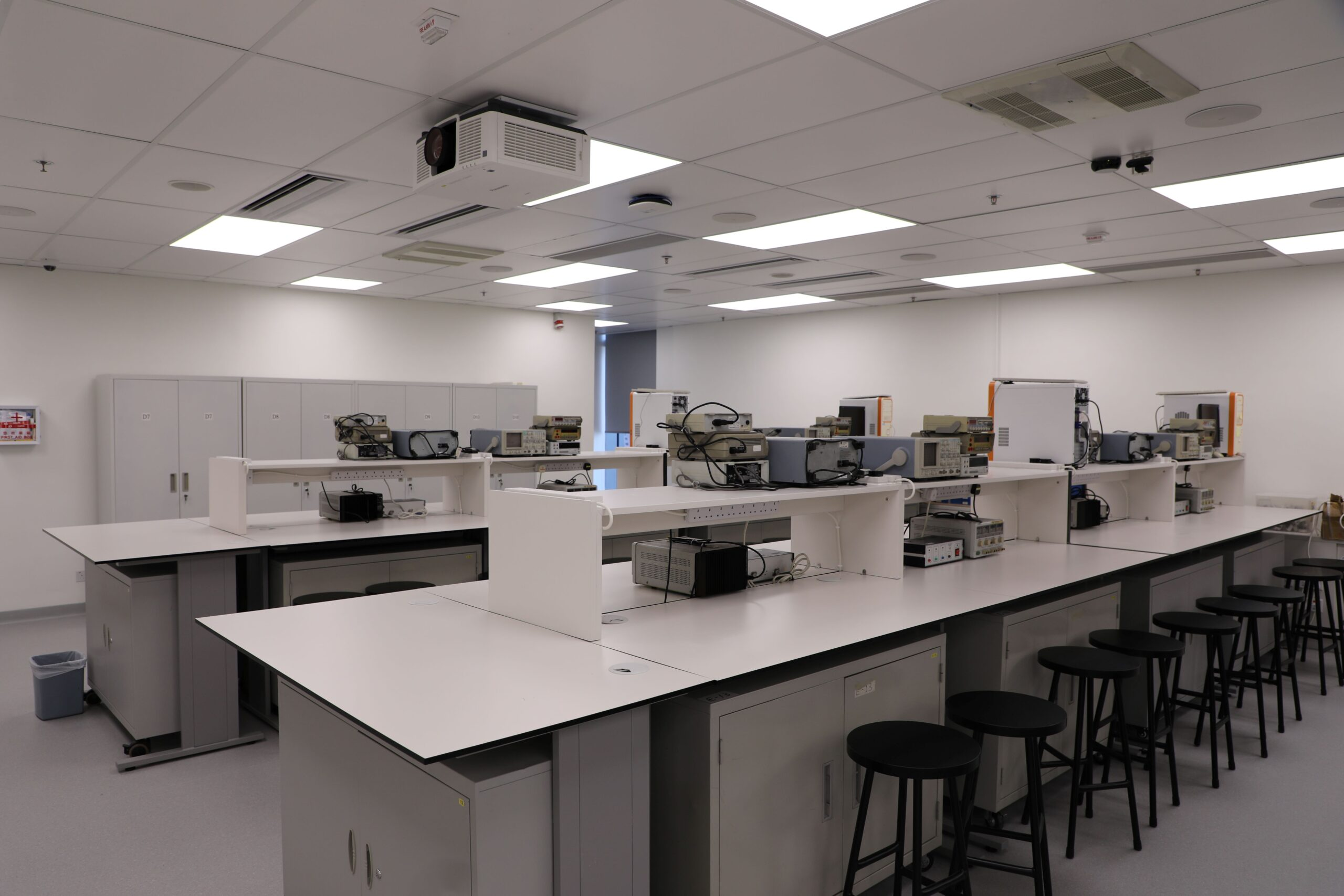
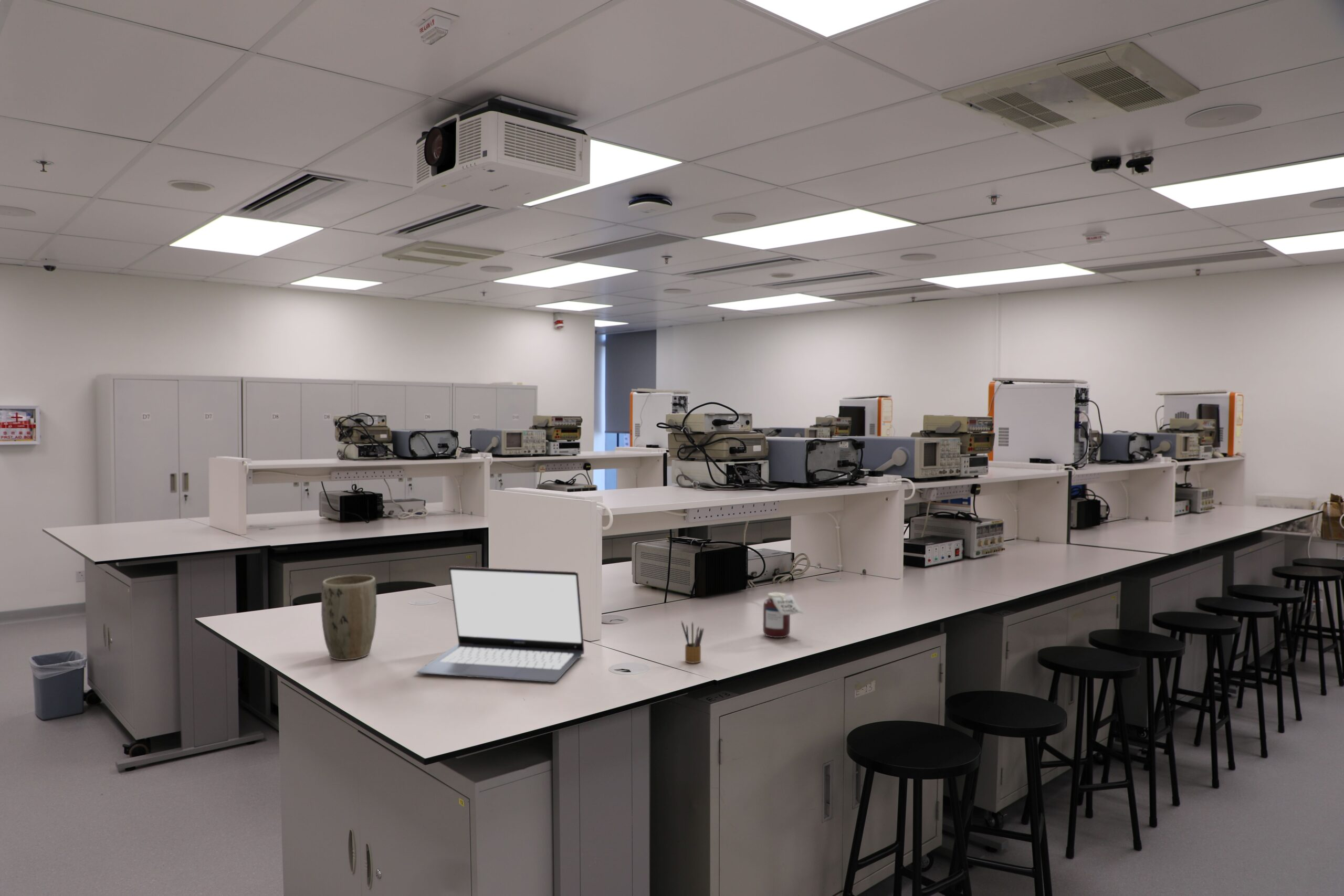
+ pencil box [681,620,705,663]
+ jar [762,592,804,638]
+ laptop [416,566,585,683]
+ plant pot [321,574,377,661]
